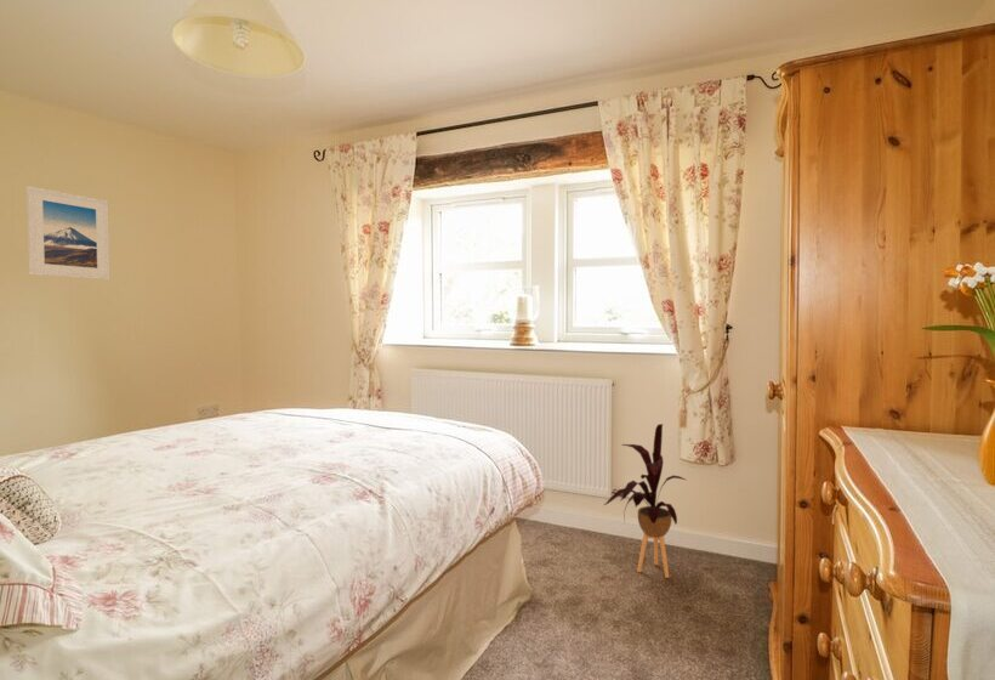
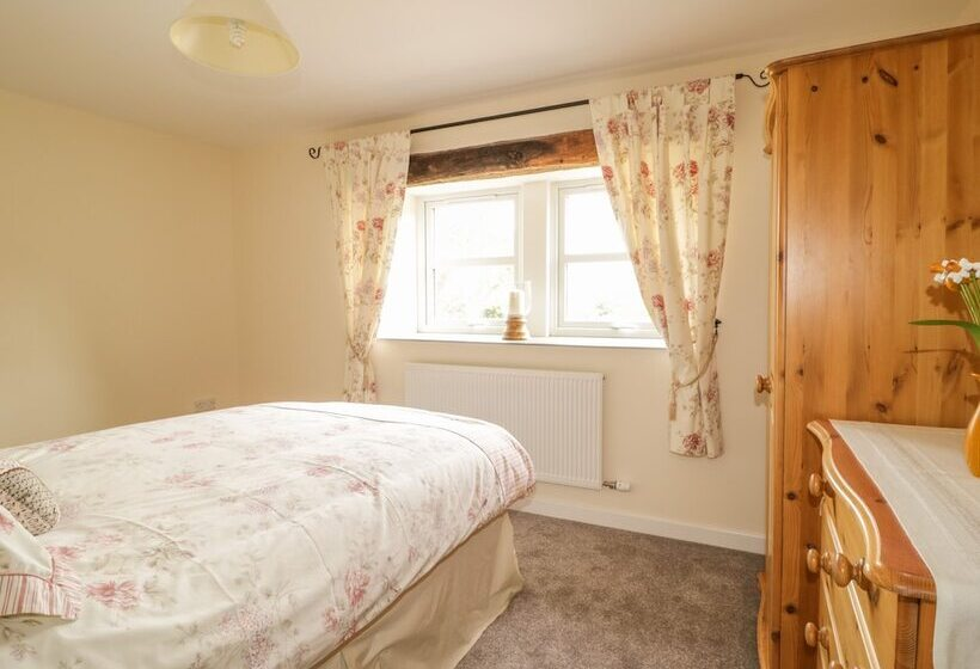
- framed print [25,185,110,280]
- house plant [603,423,687,579]
